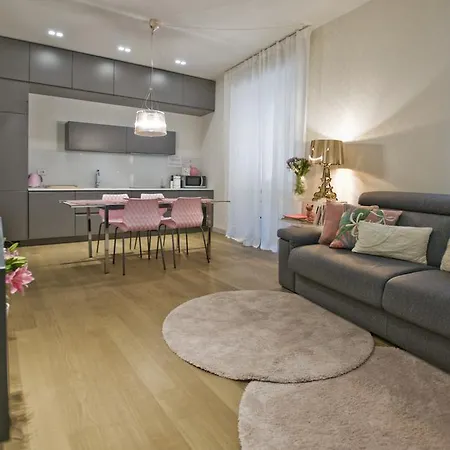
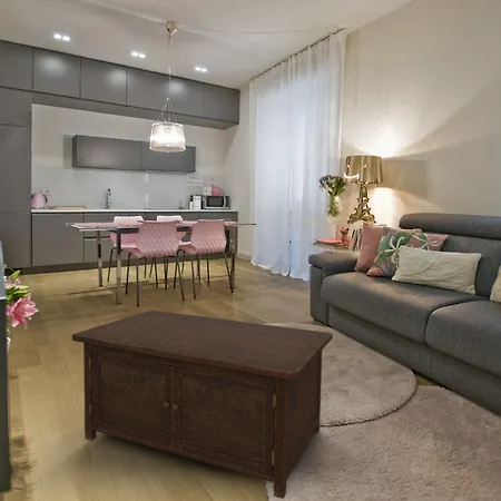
+ cabinet [71,310,334,500]
